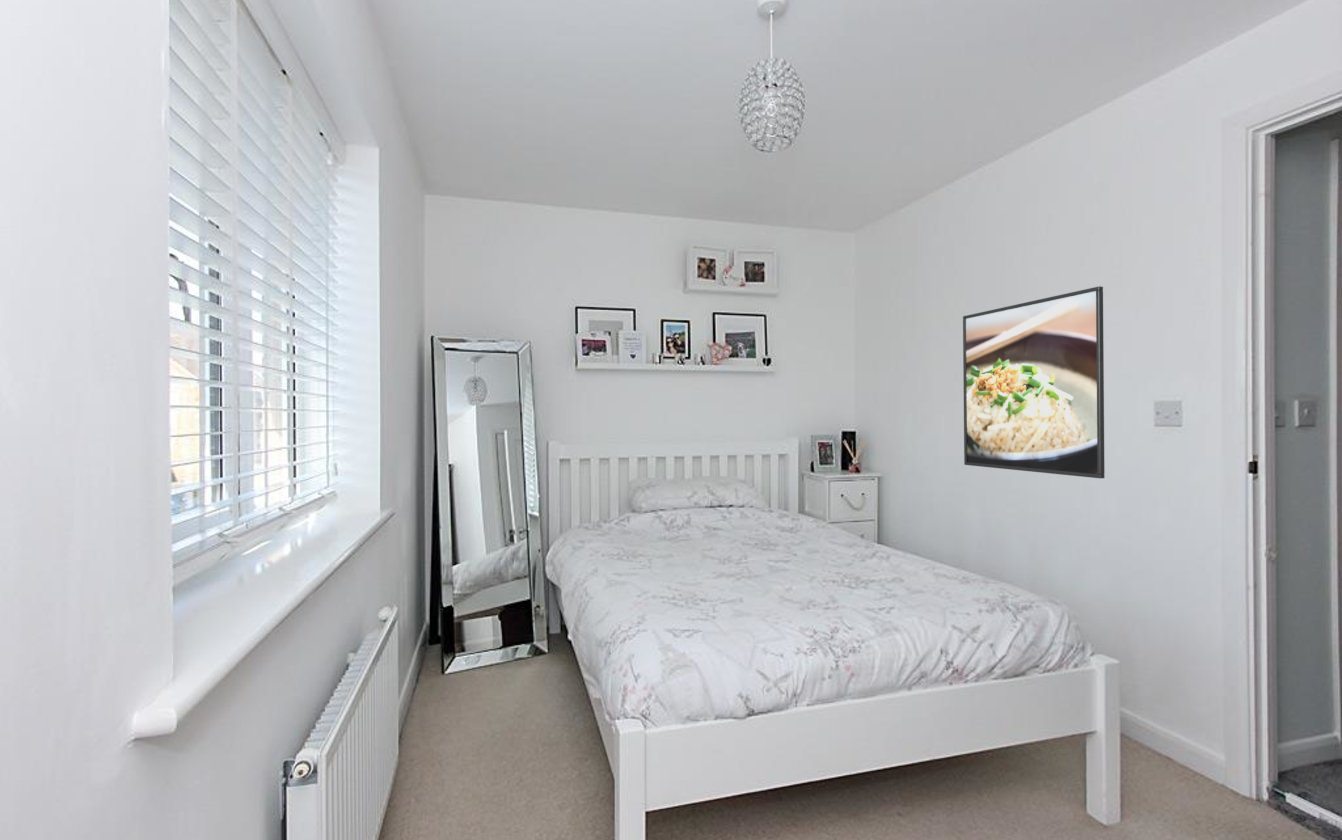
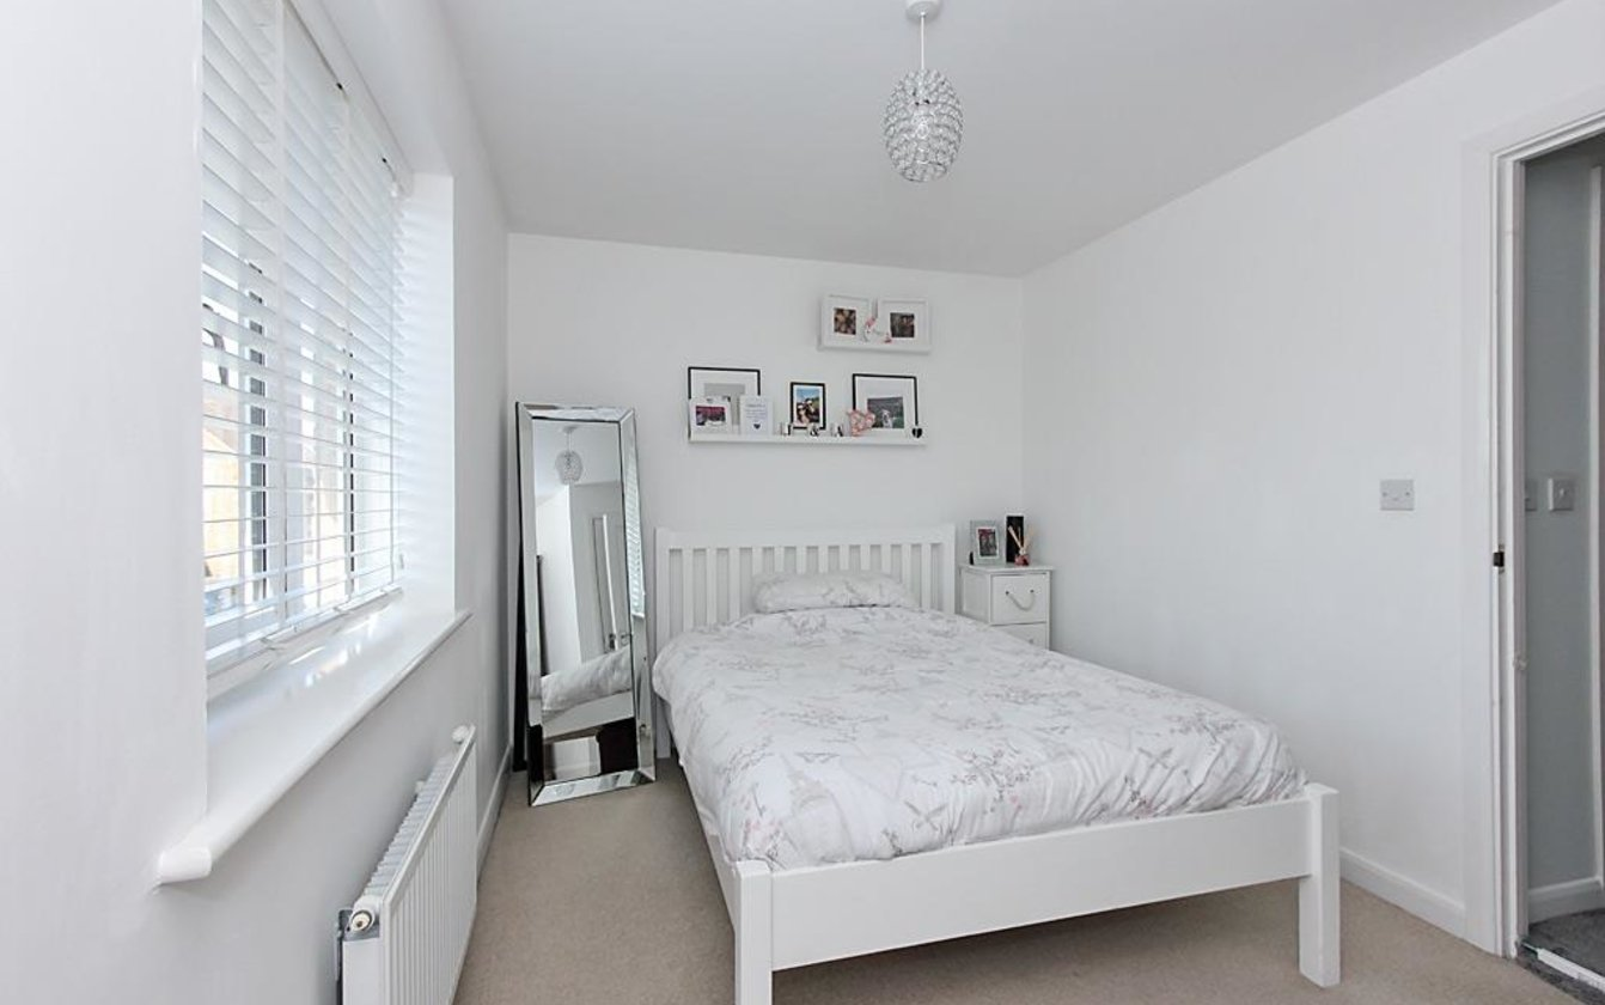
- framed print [962,285,1106,479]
